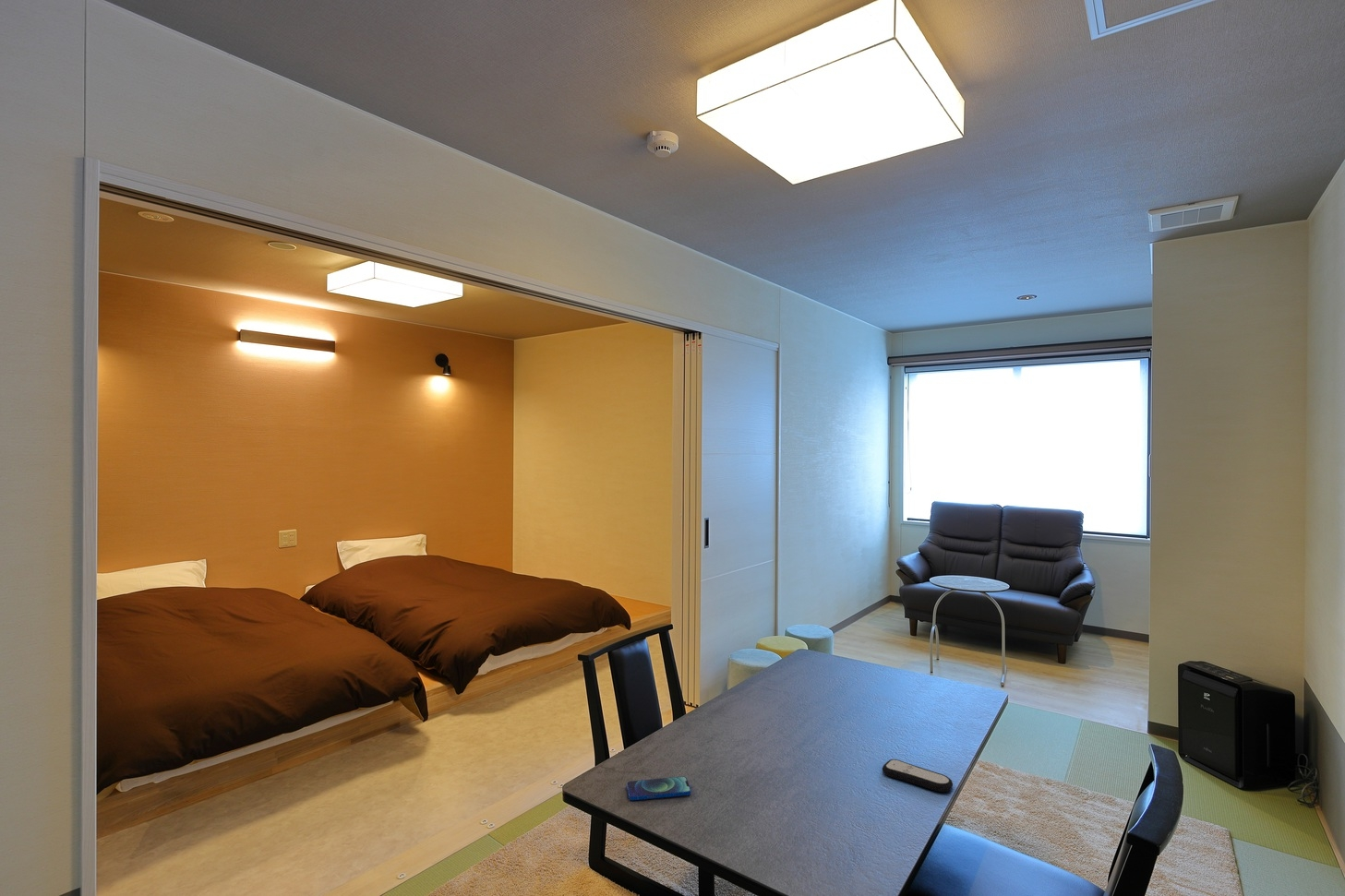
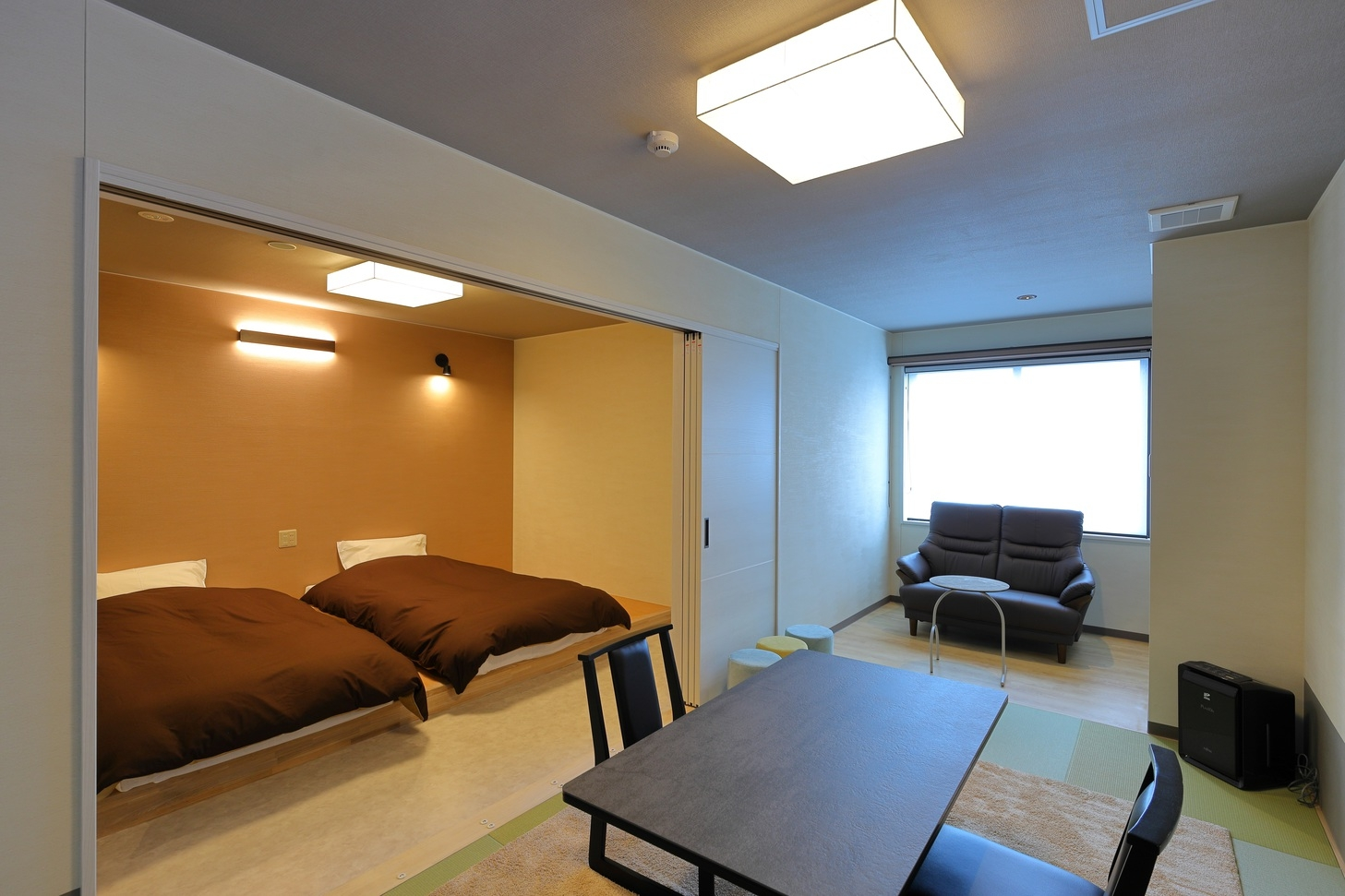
- remote control [882,759,954,793]
- smartphone [626,775,691,801]
